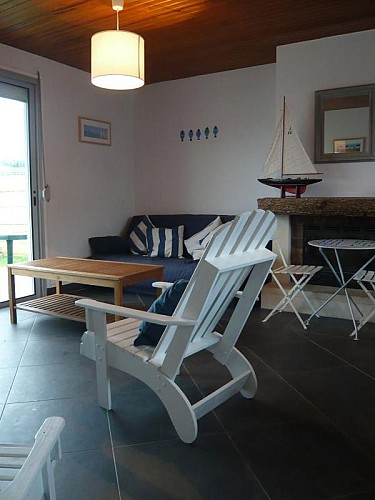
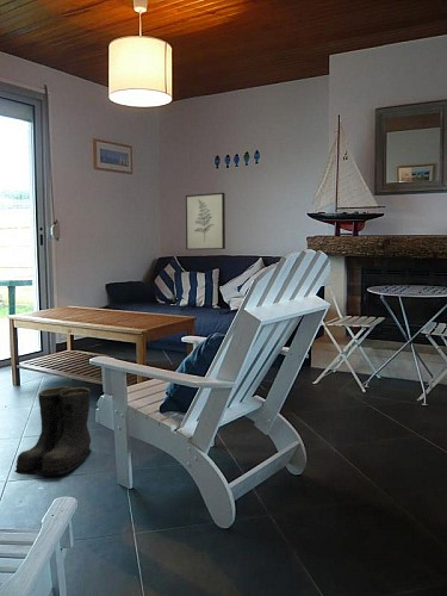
+ boots [13,385,92,477]
+ wall art [185,192,226,250]
